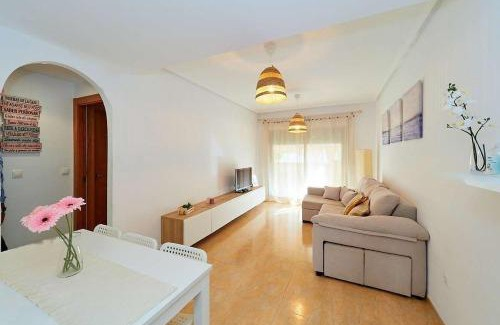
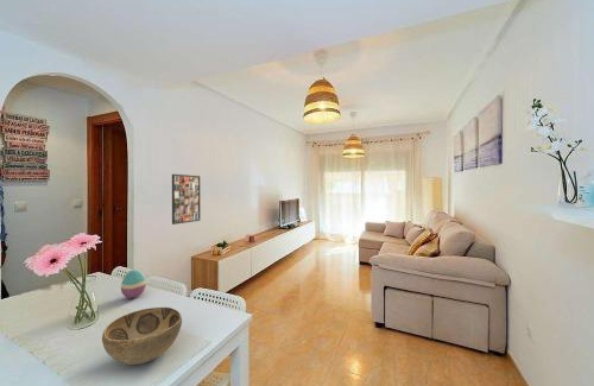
+ decorative egg [120,268,147,299]
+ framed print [171,173,202,226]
+ decorative bowl [101,306,183,366]
